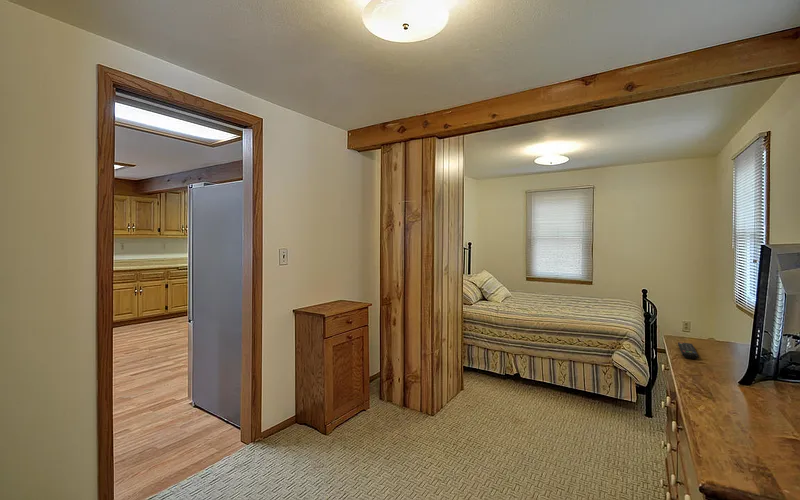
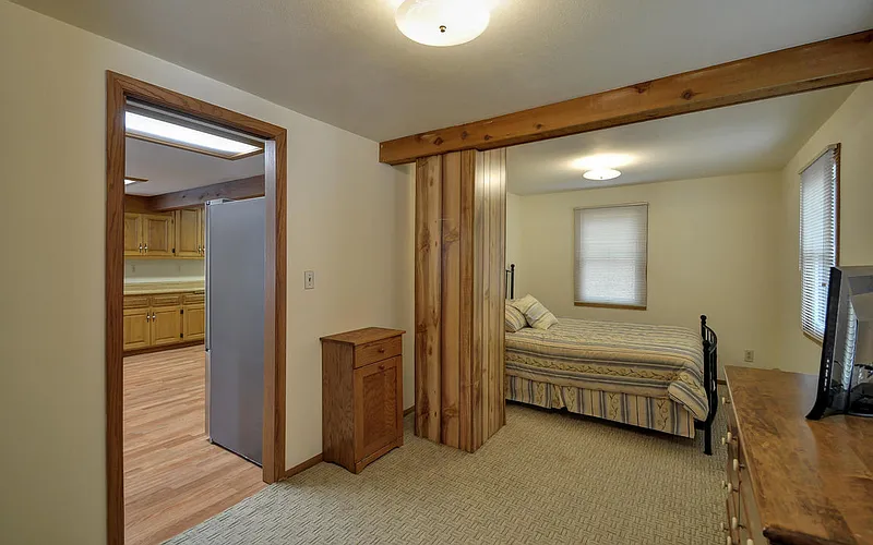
- remote control [677,341,700,359]
